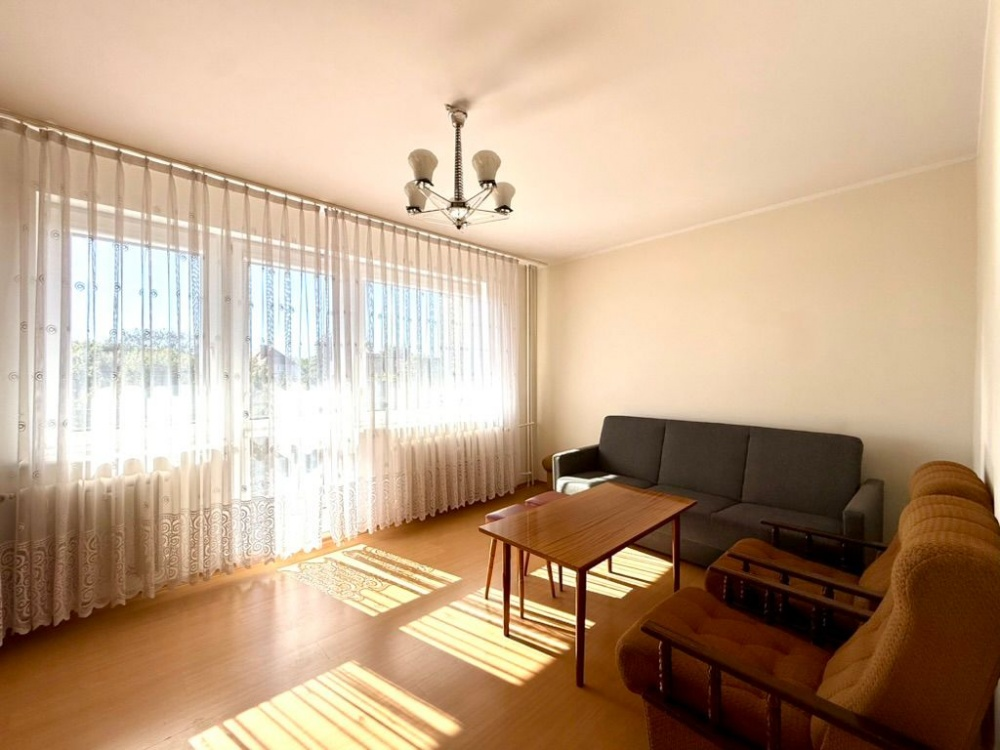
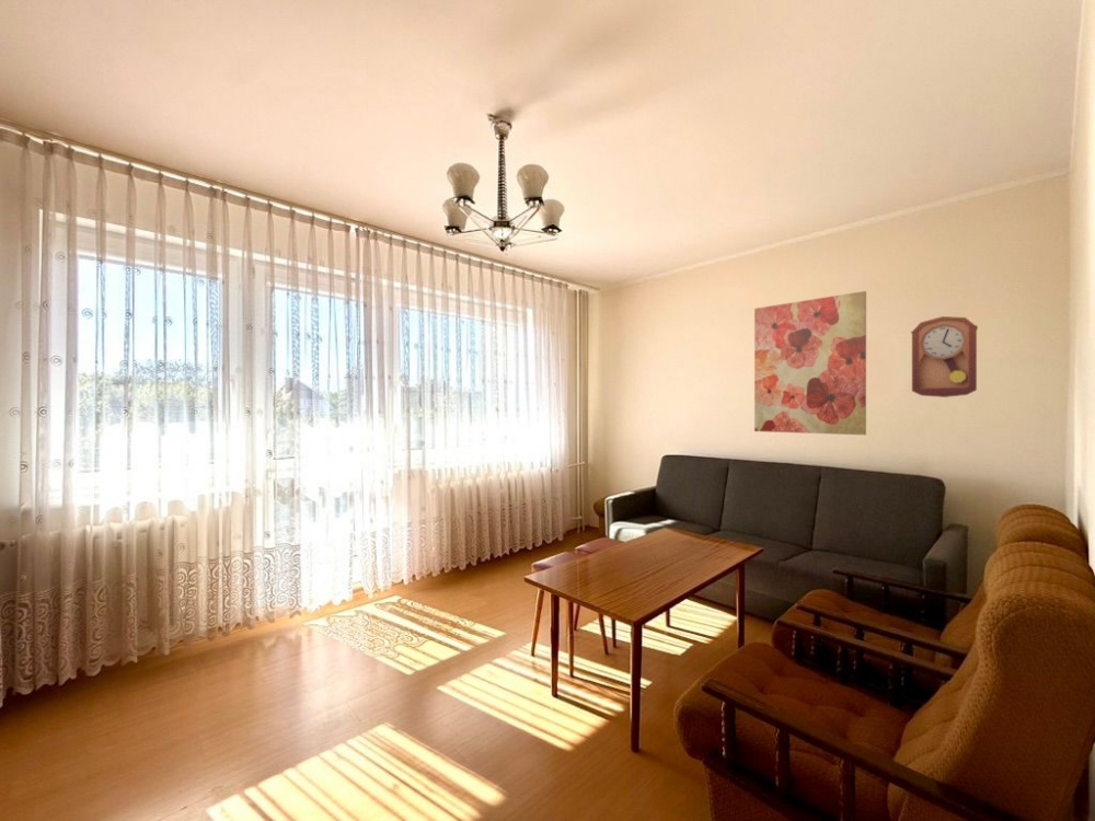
+ wall art [753,290,867,436]
+ pendulum clock [910,315,979,398]
